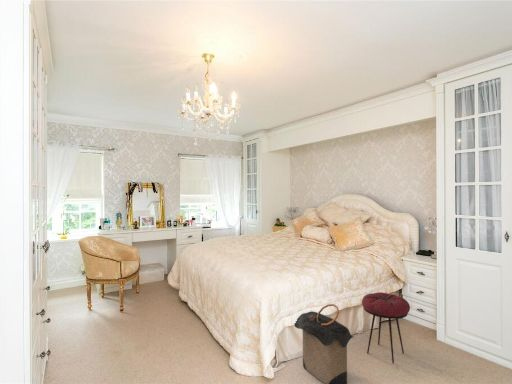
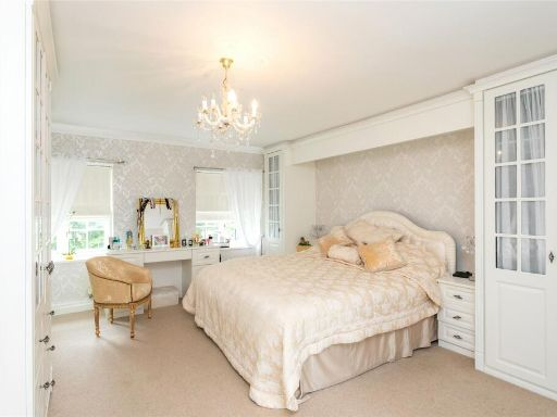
- stool [361,291,411,364]
- laundry hamper [293,303,354,384]
